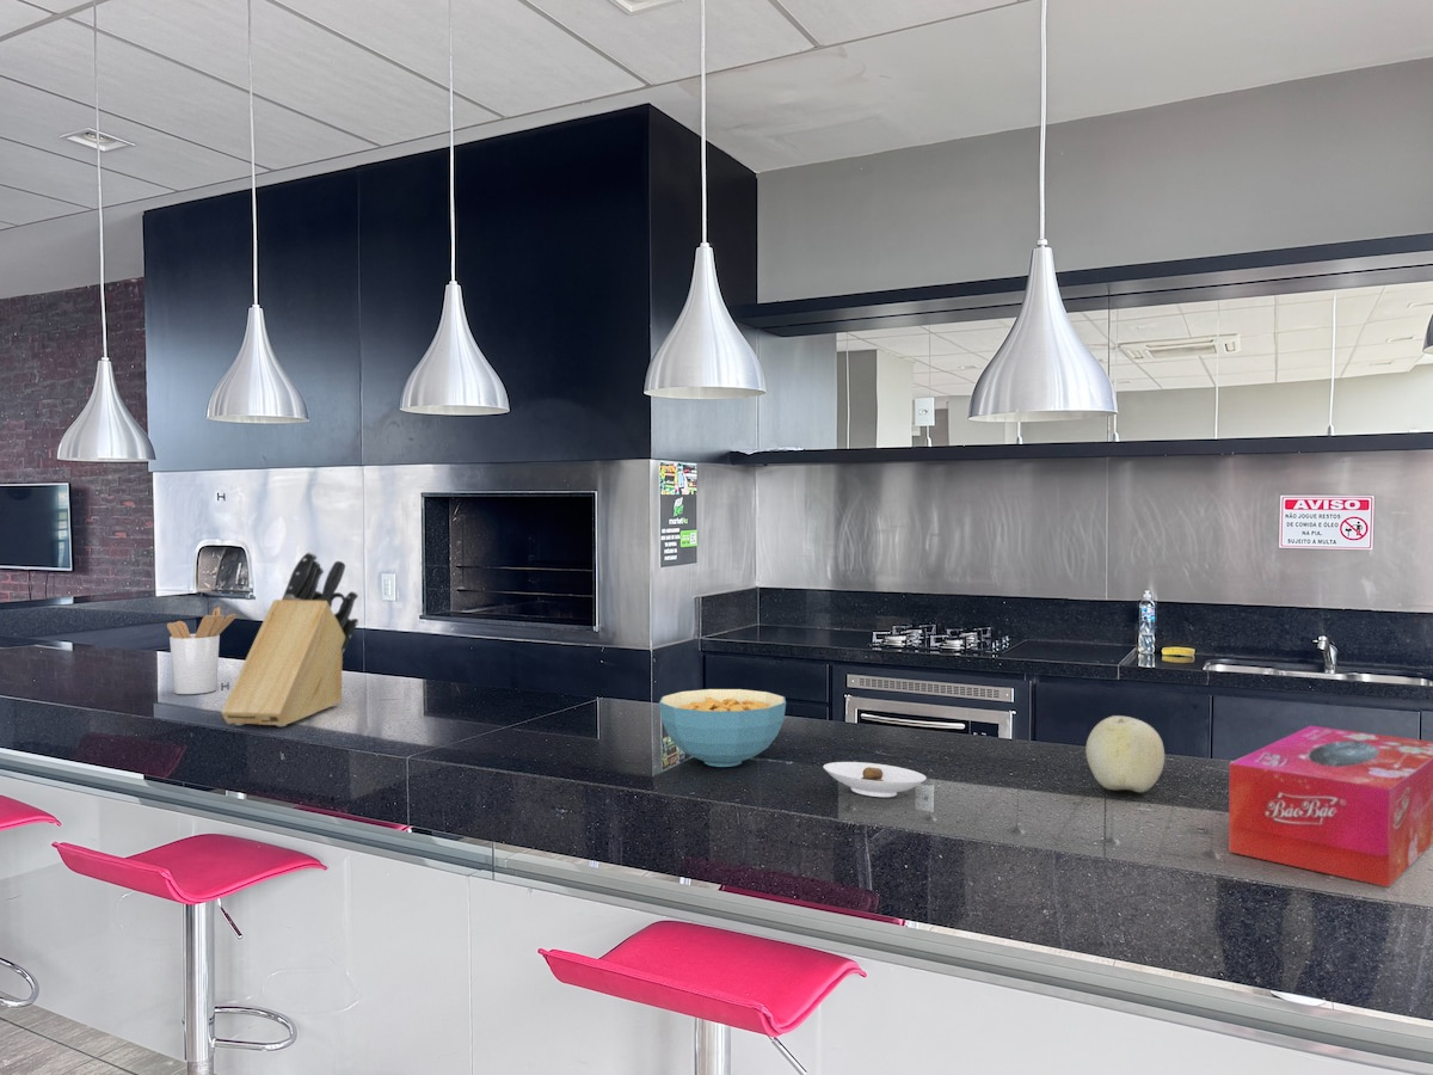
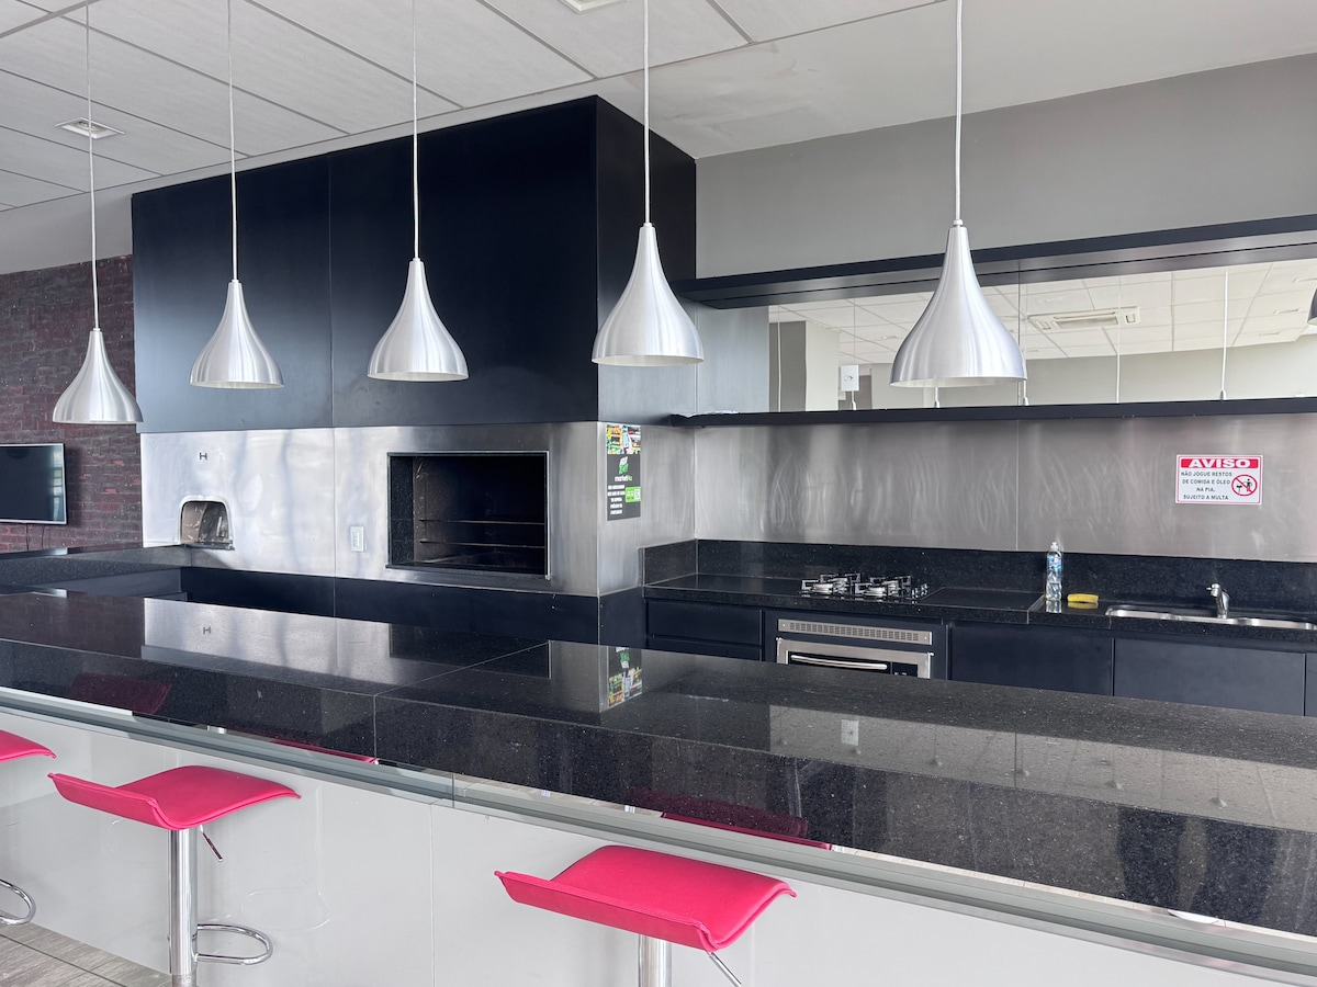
- saucer [823,761,927,798]
- cereal bowl [658,688,787,768]
- utensil holder [166,606,238,695]
- fruit [1084,714,1166,793]
- tissue box [1228,725,1433,889]
- knife block [220,551,359,727]
